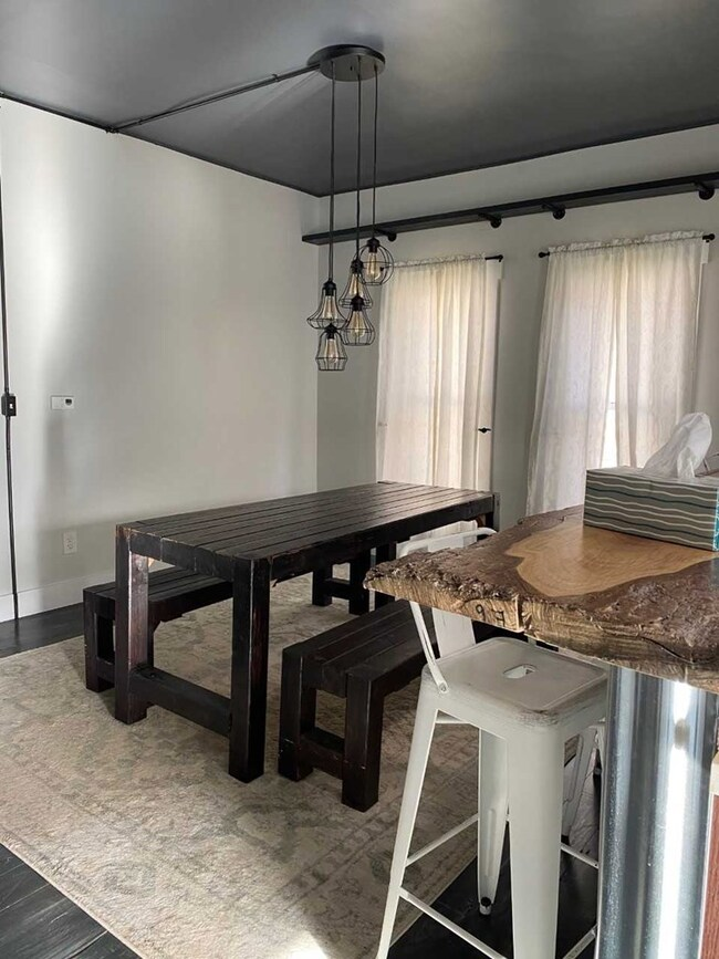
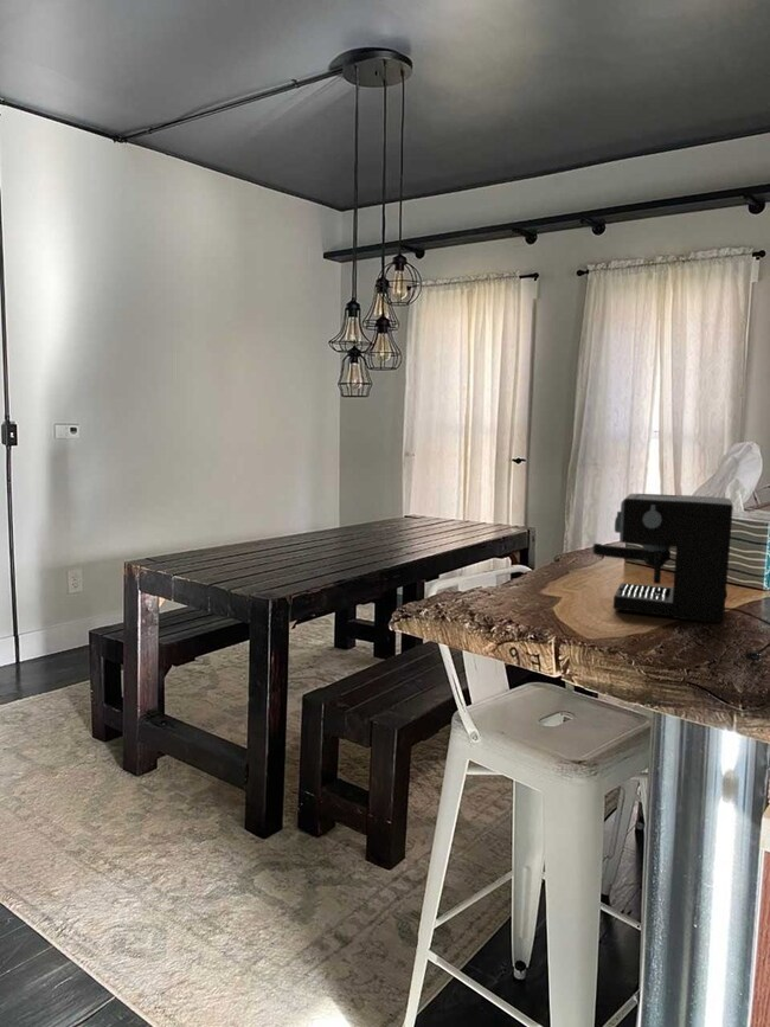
+ coffee maker [591,493,770,663]
